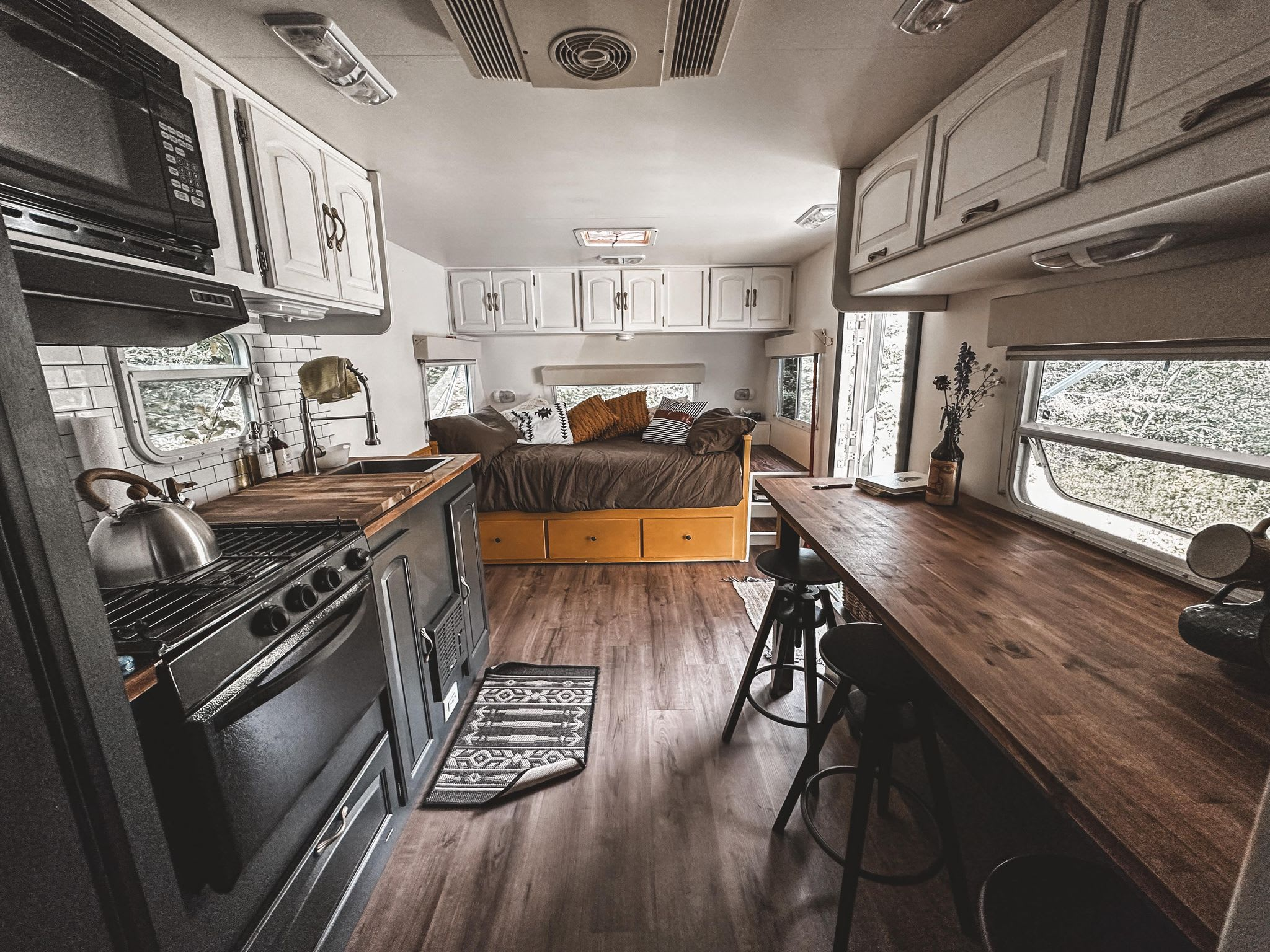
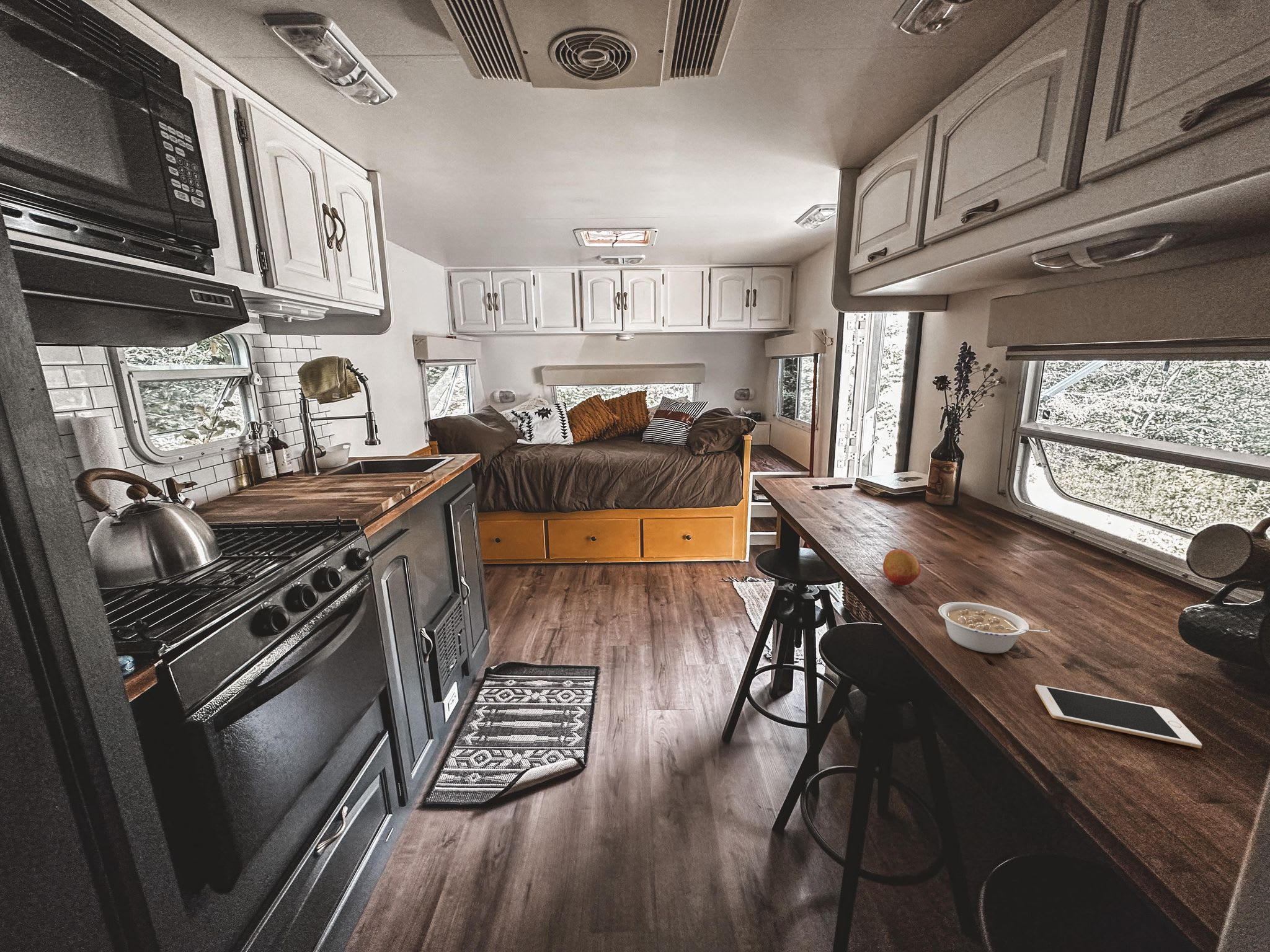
+ fruit [882,549,921,586]
+ cell phone [1034,684,1202,749]
+ legume [938,601,1050,654]
